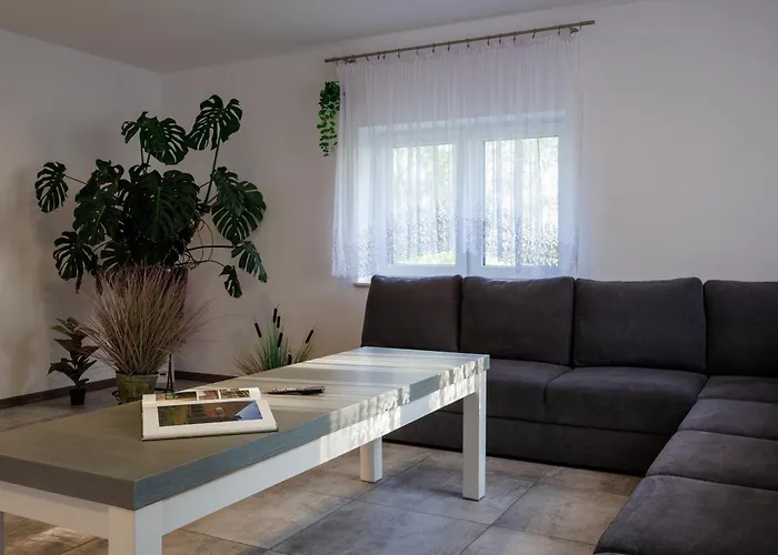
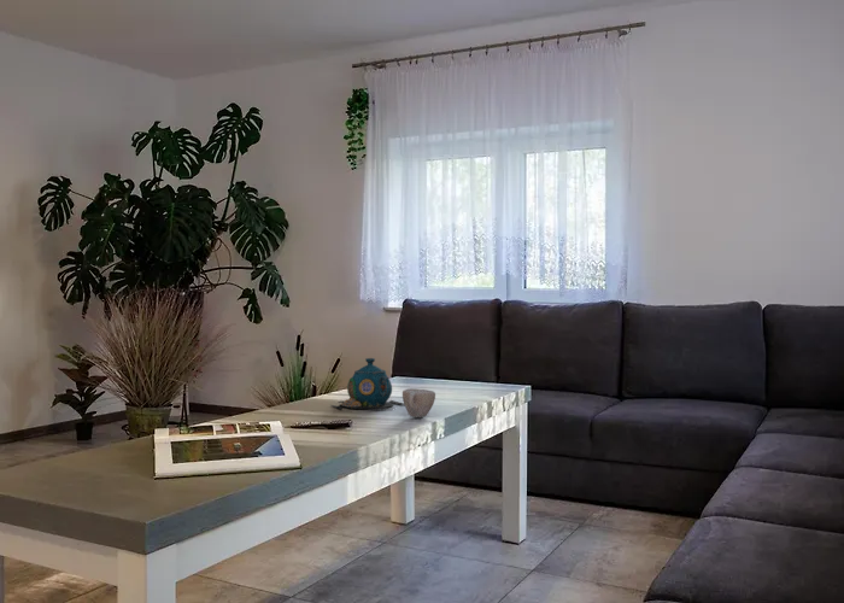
+ teapot [330,357,405,411]
+ cup [402,387,436,418]
